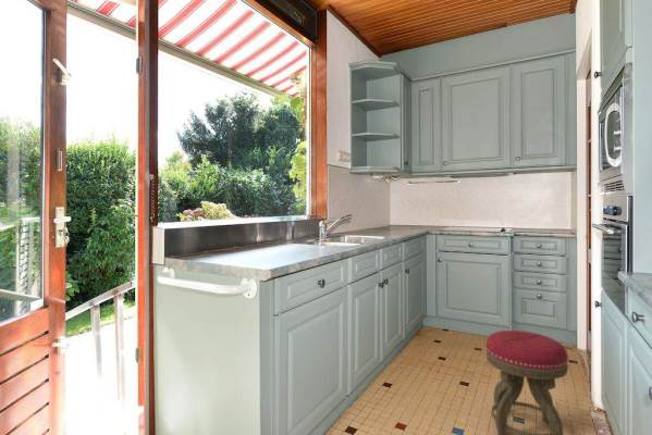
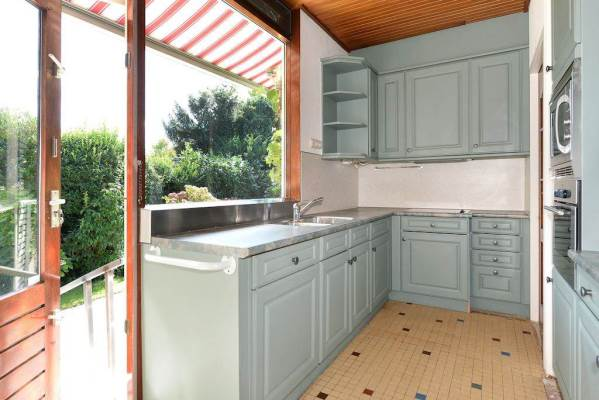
- stool [484,330,569,435]
